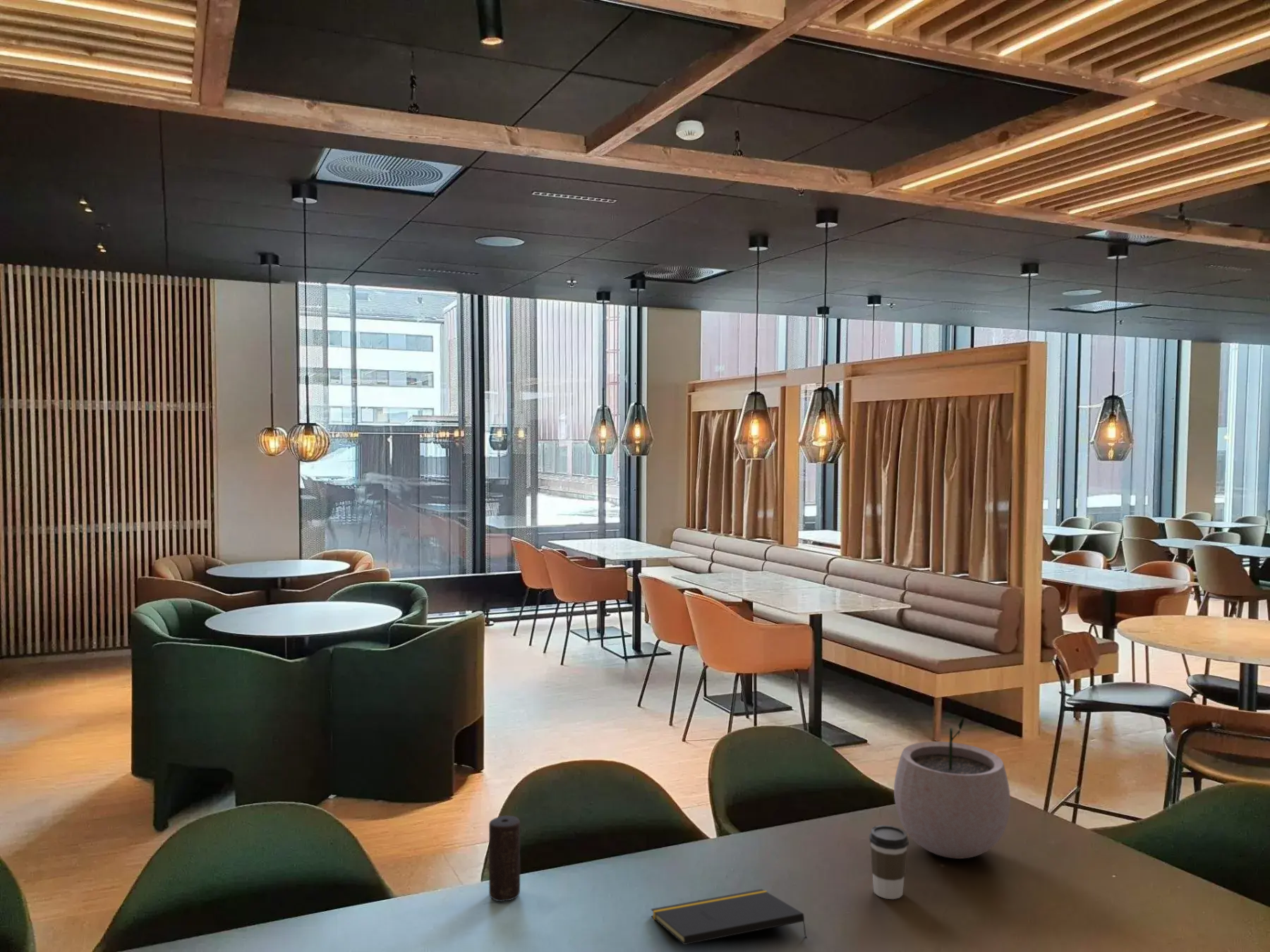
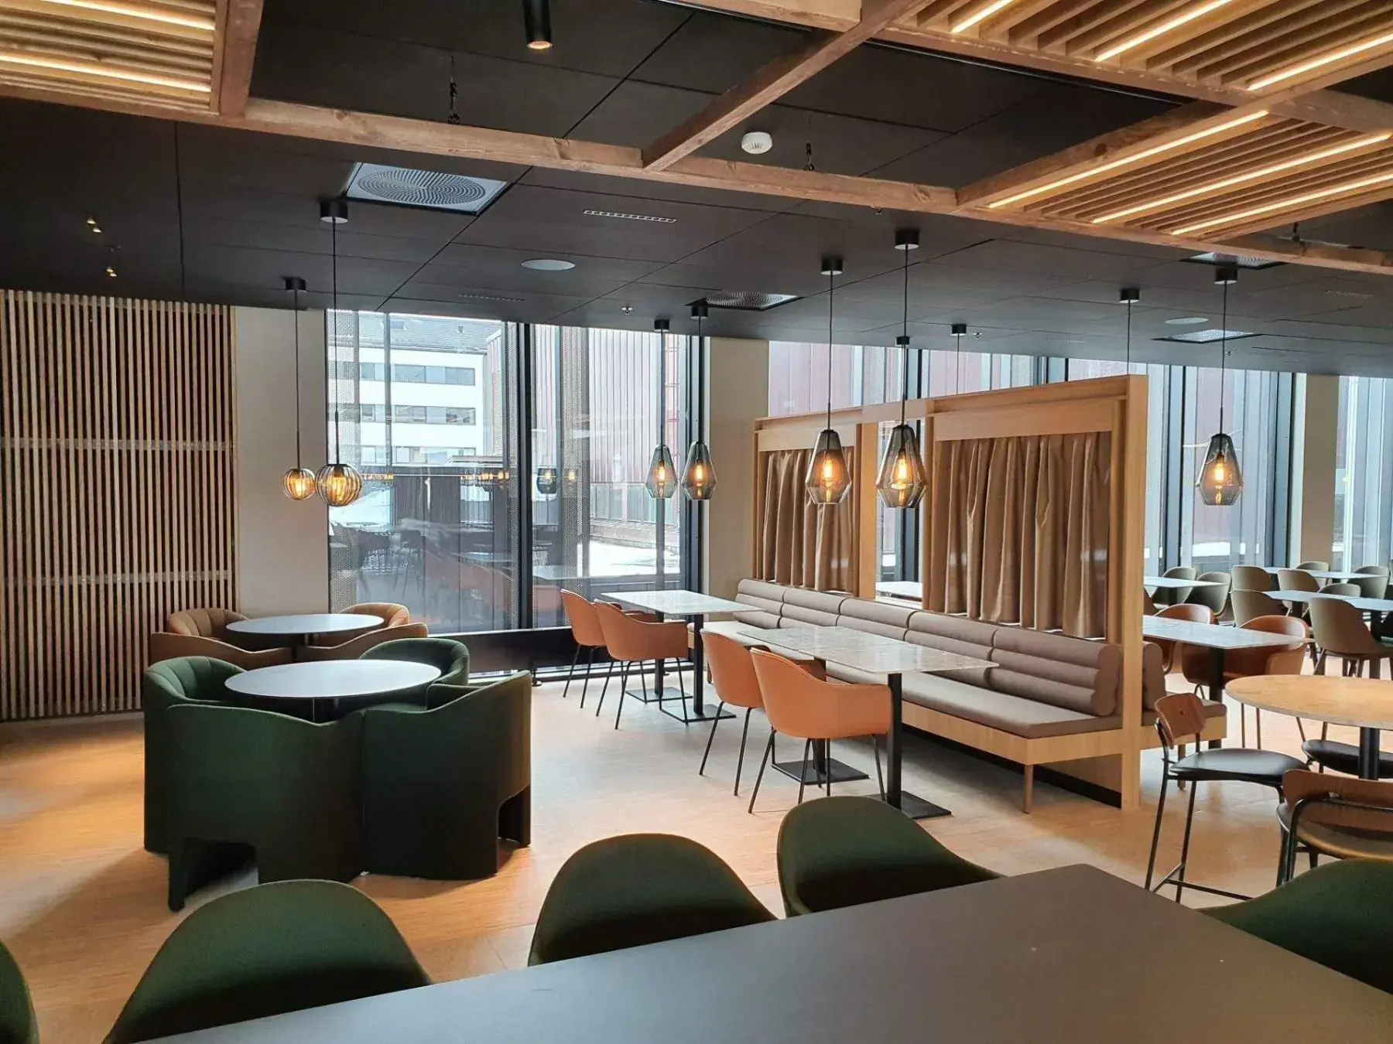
- coffee cup [869,824,909,900]
- candle [488,815,521,902]
- plant pot [893,716,1011,860]
- notepad [651,889,808,946]
